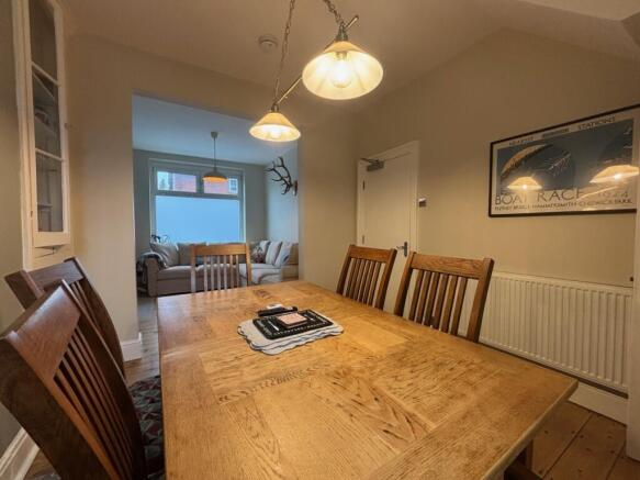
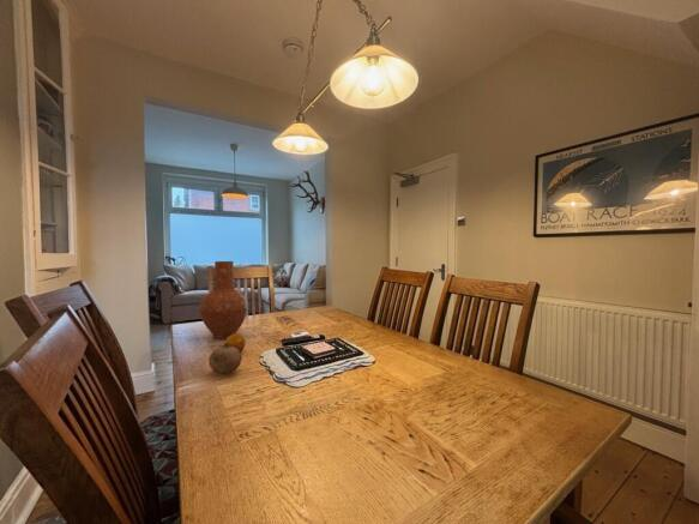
+ fruit [207,342,243,374]
+ fruit [224,332,246,353]
+ vase [199,260,249,339]
